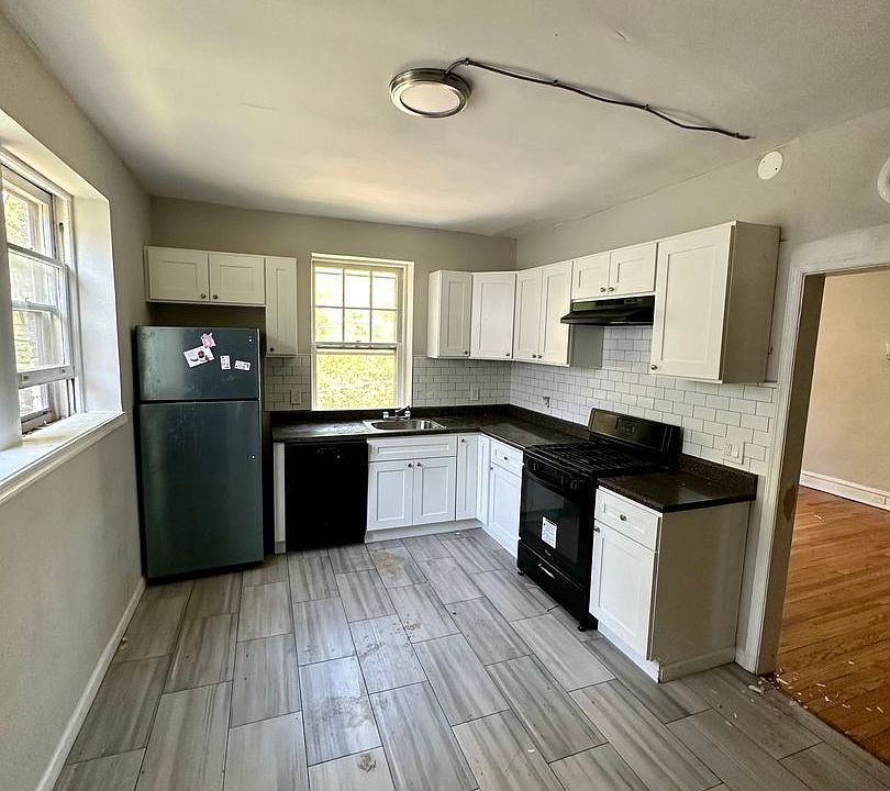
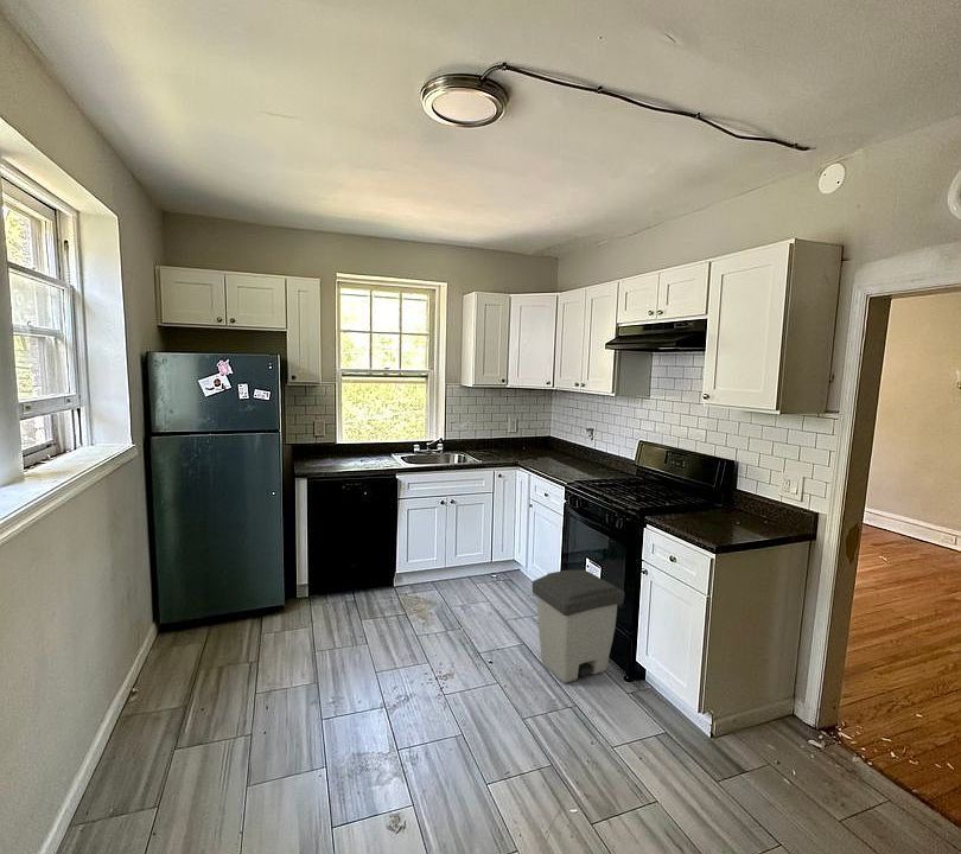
+ trash can [532,569,626,684]
